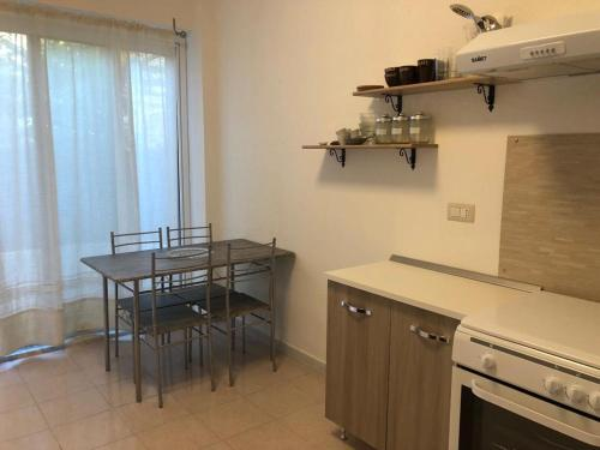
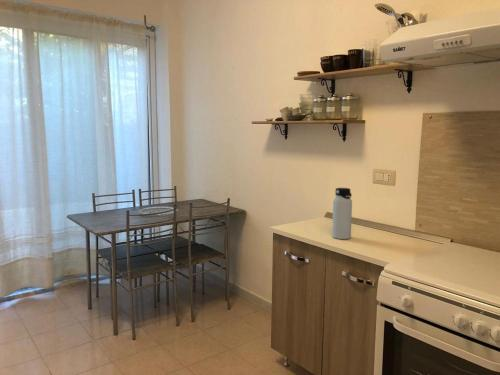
+ water bottle [331,187,353,240]
